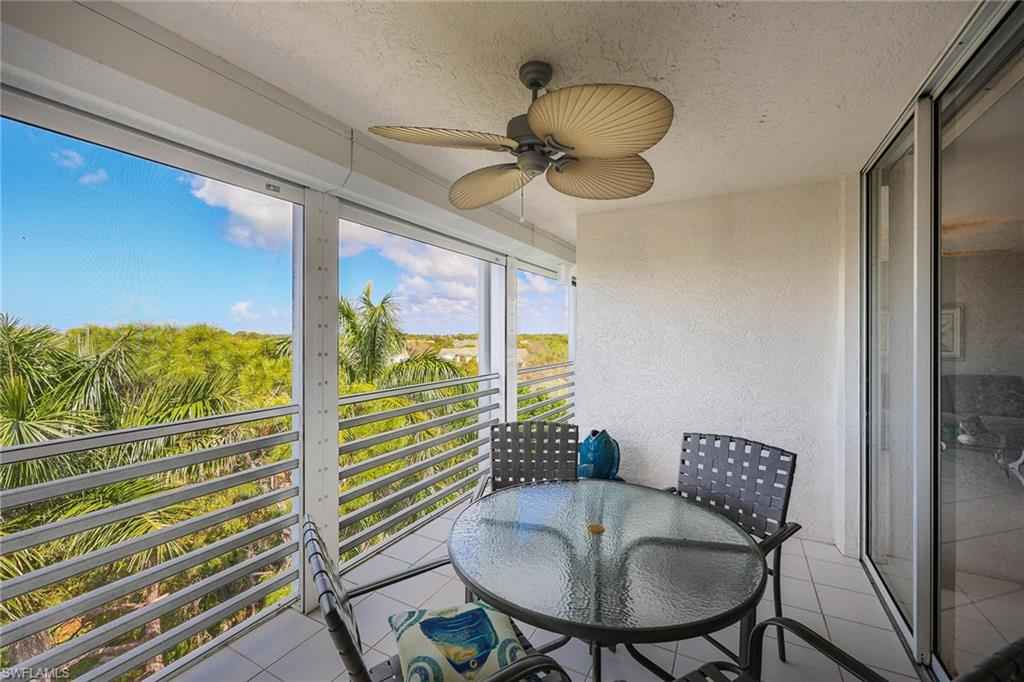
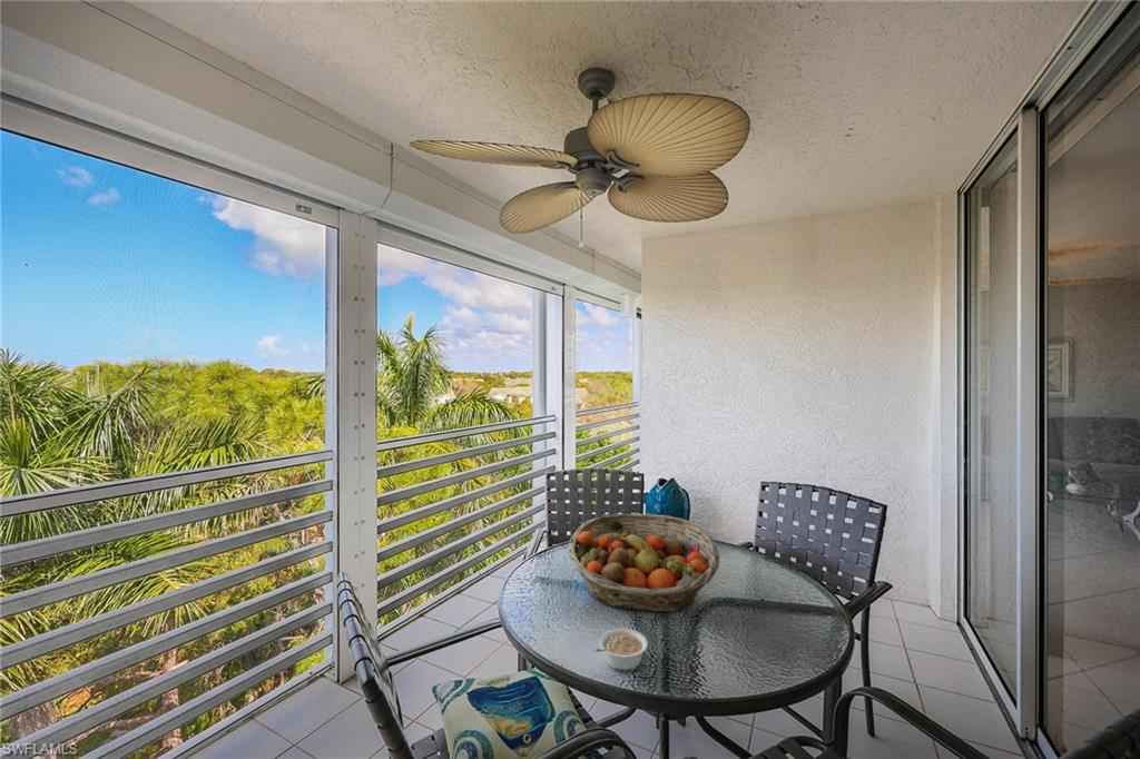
+ legume [593,627,649,672]
+ fruit basket [567,513,720,613]
